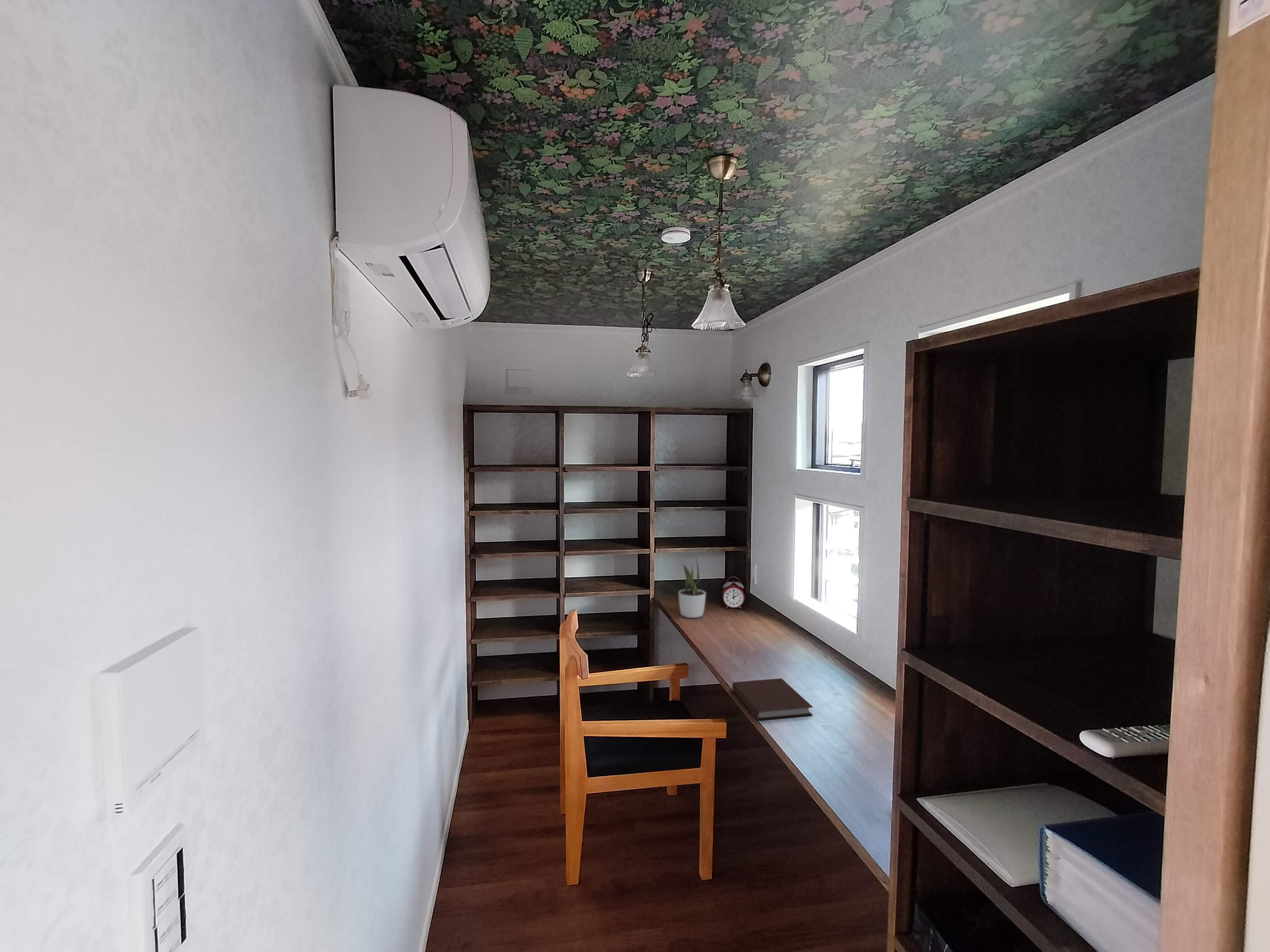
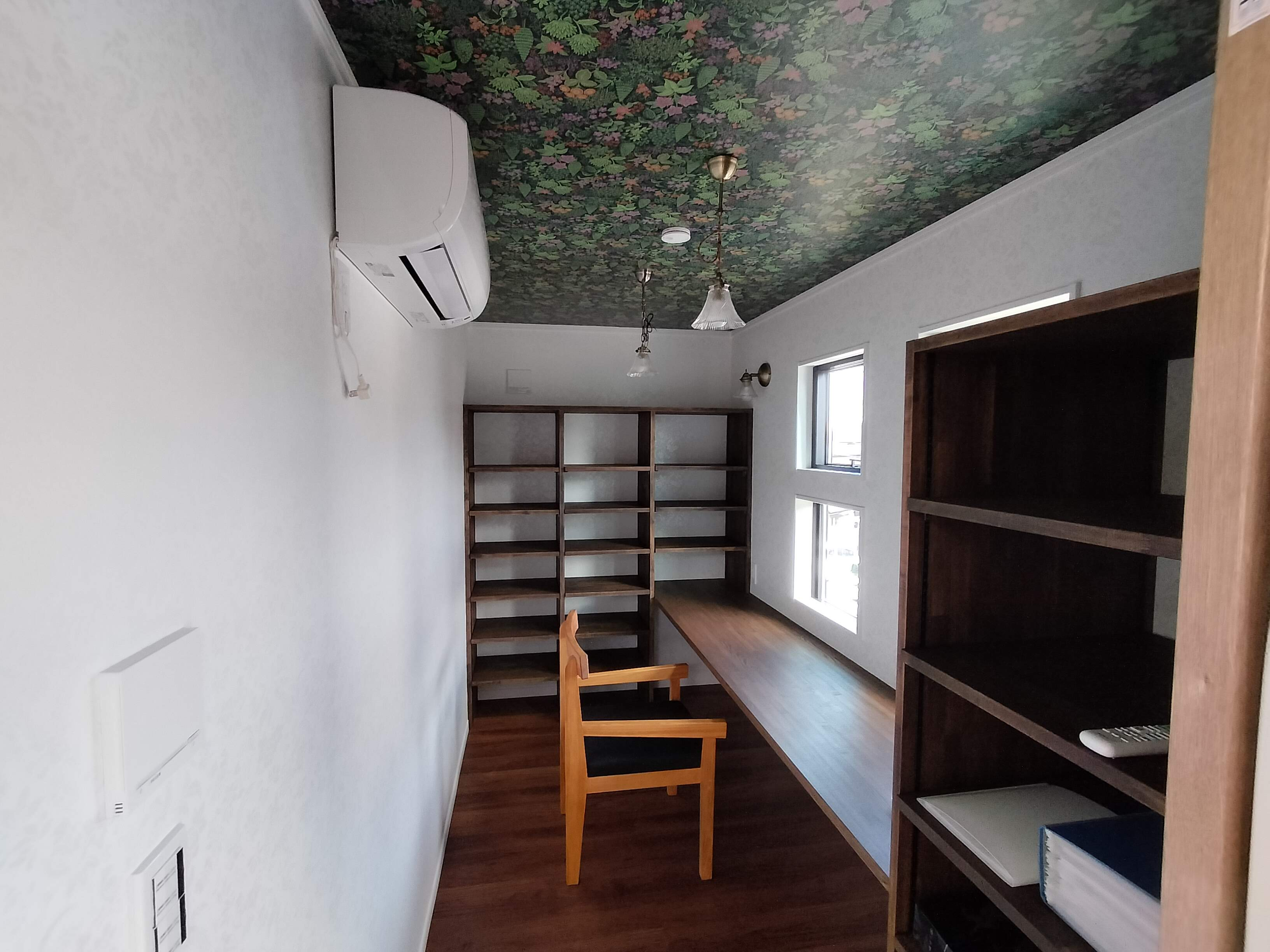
- alarm clock [722,576,745,609]
- potted plant [678,554,706,618]
- notebook [732,678,813,721]
